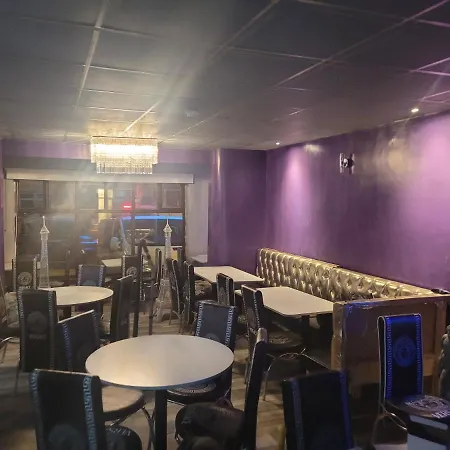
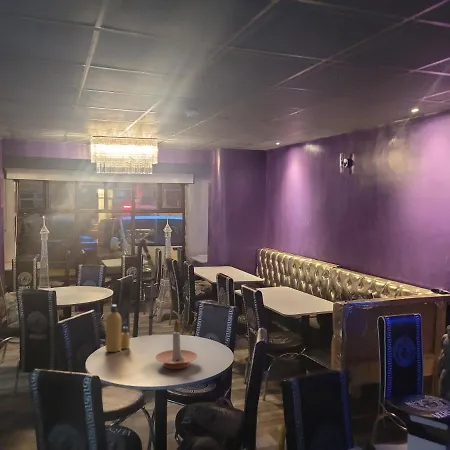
+ candle holder [155,319,198,370]
+ bottle [105,304,131,353]
